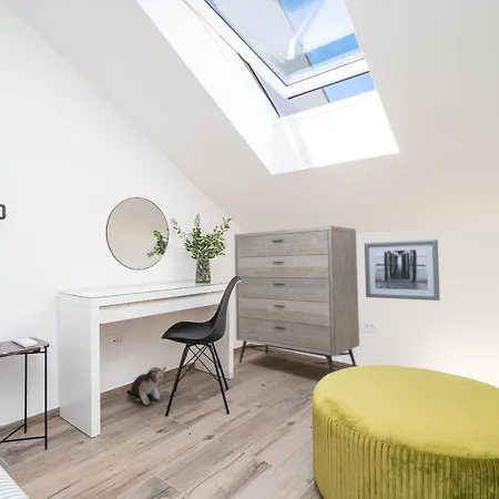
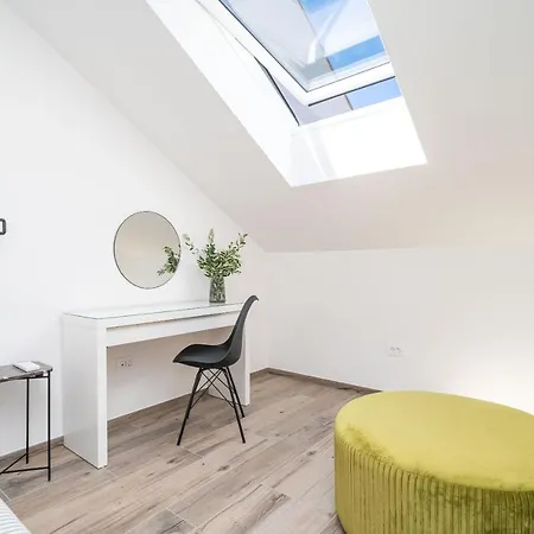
- plush toy [125,366,167,406]
- wall art [364,238,441,302]
- dresser [233,225,360,374]
